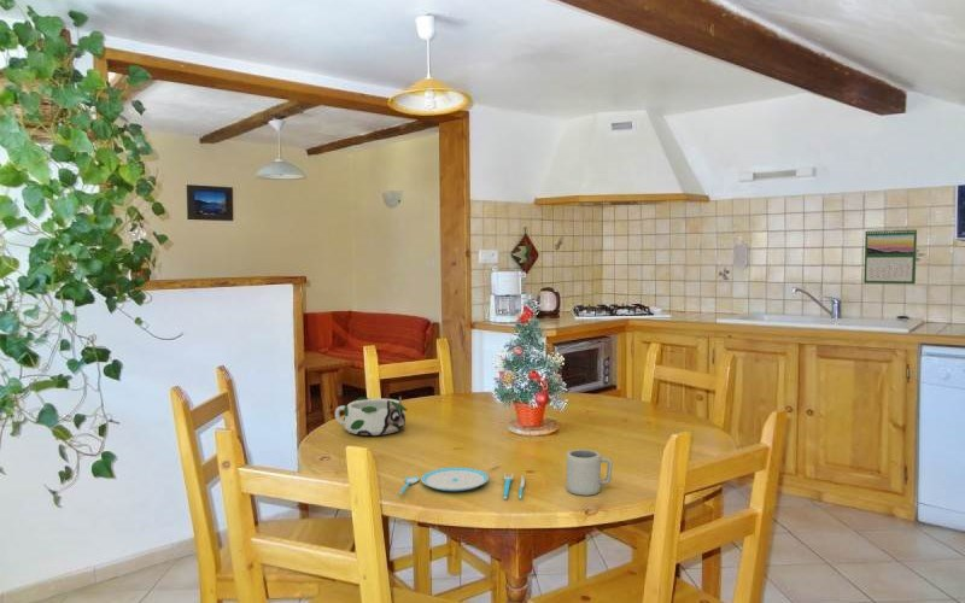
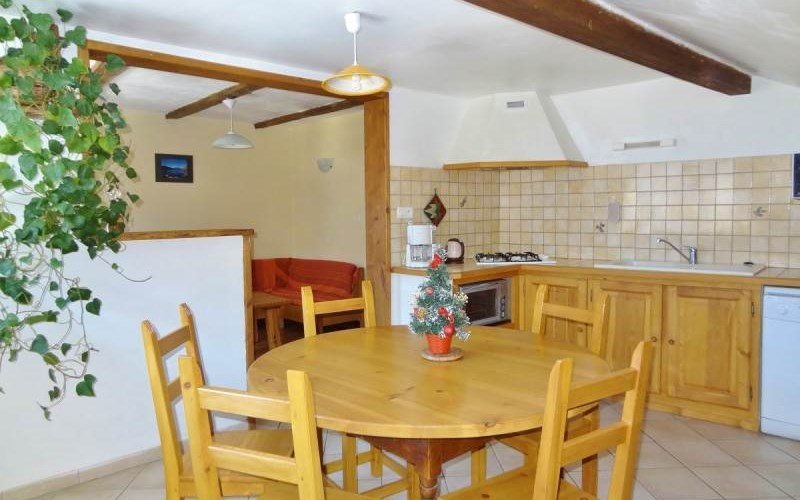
- plate [398,467,526,500]
- cup [566,449,613,497]
- calendar [862,227,918,286]
- bowl [334,394,408,437]
